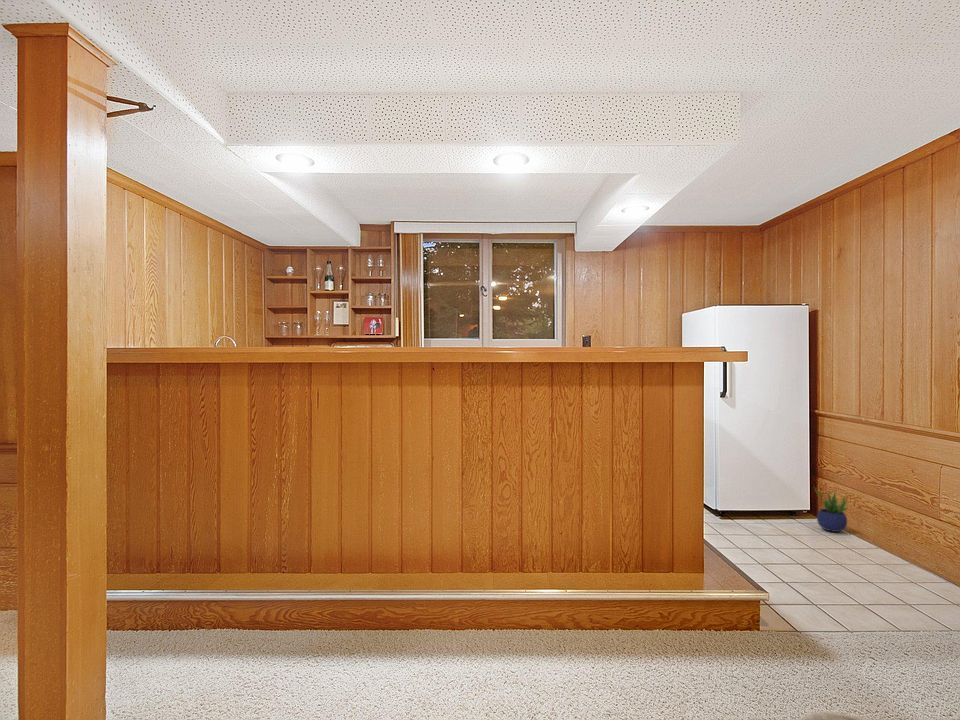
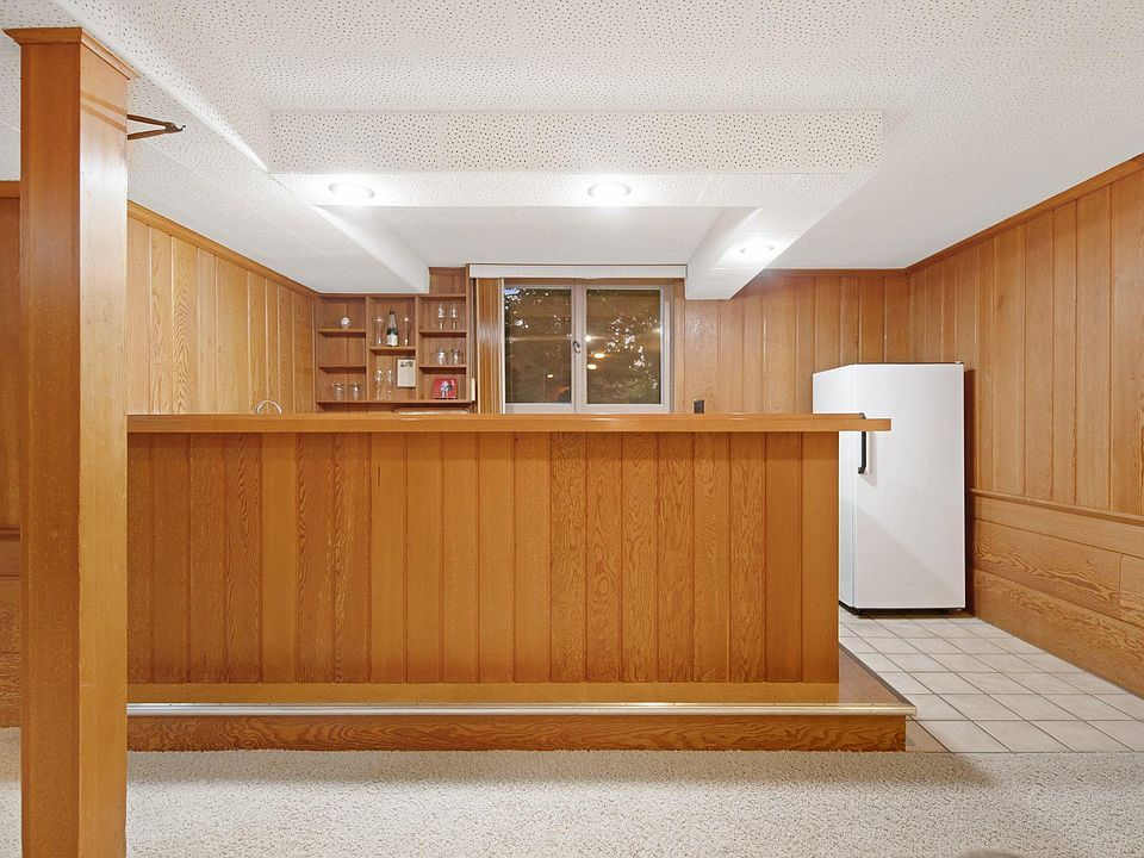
- potted plant [812,485,854,533]
